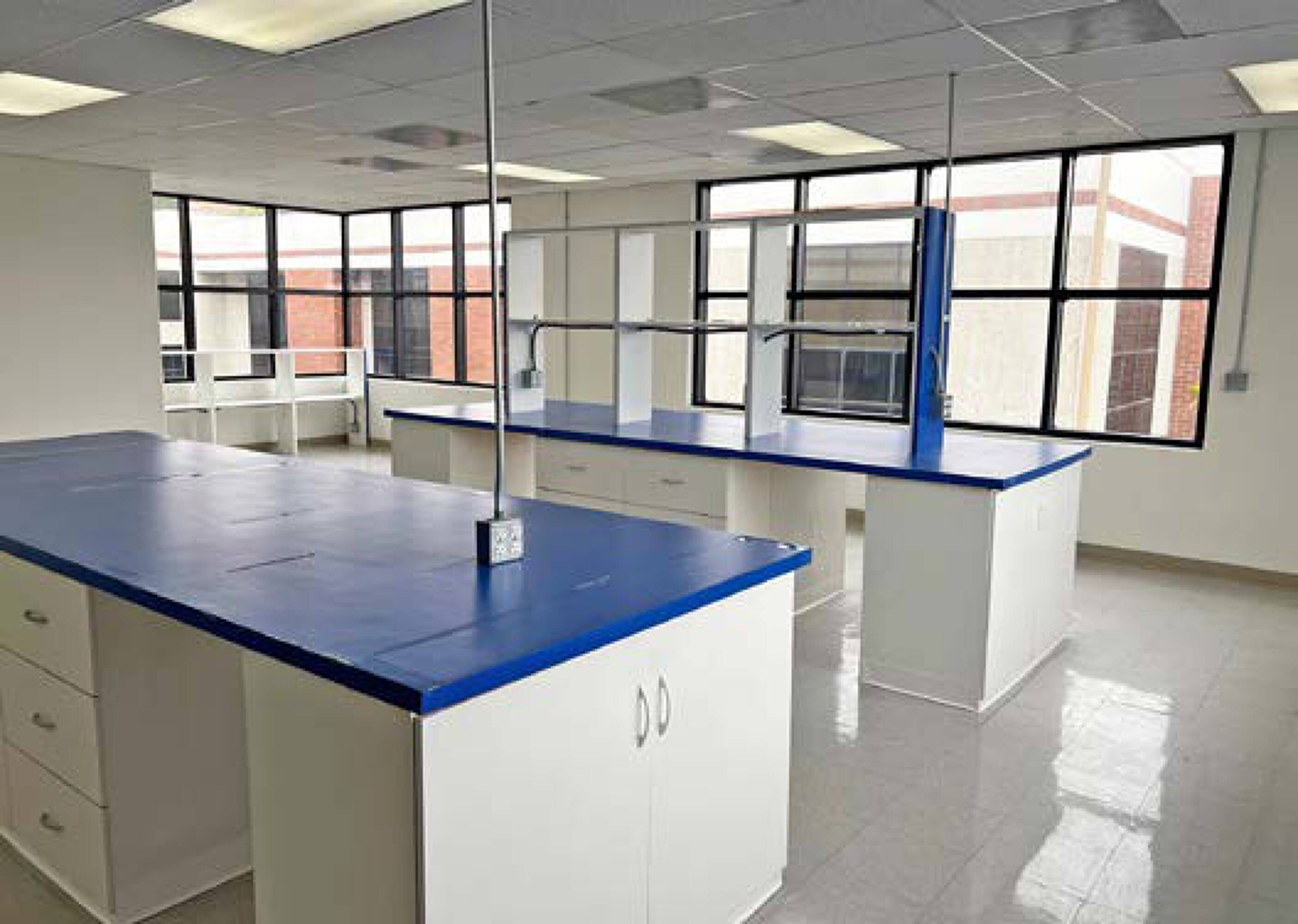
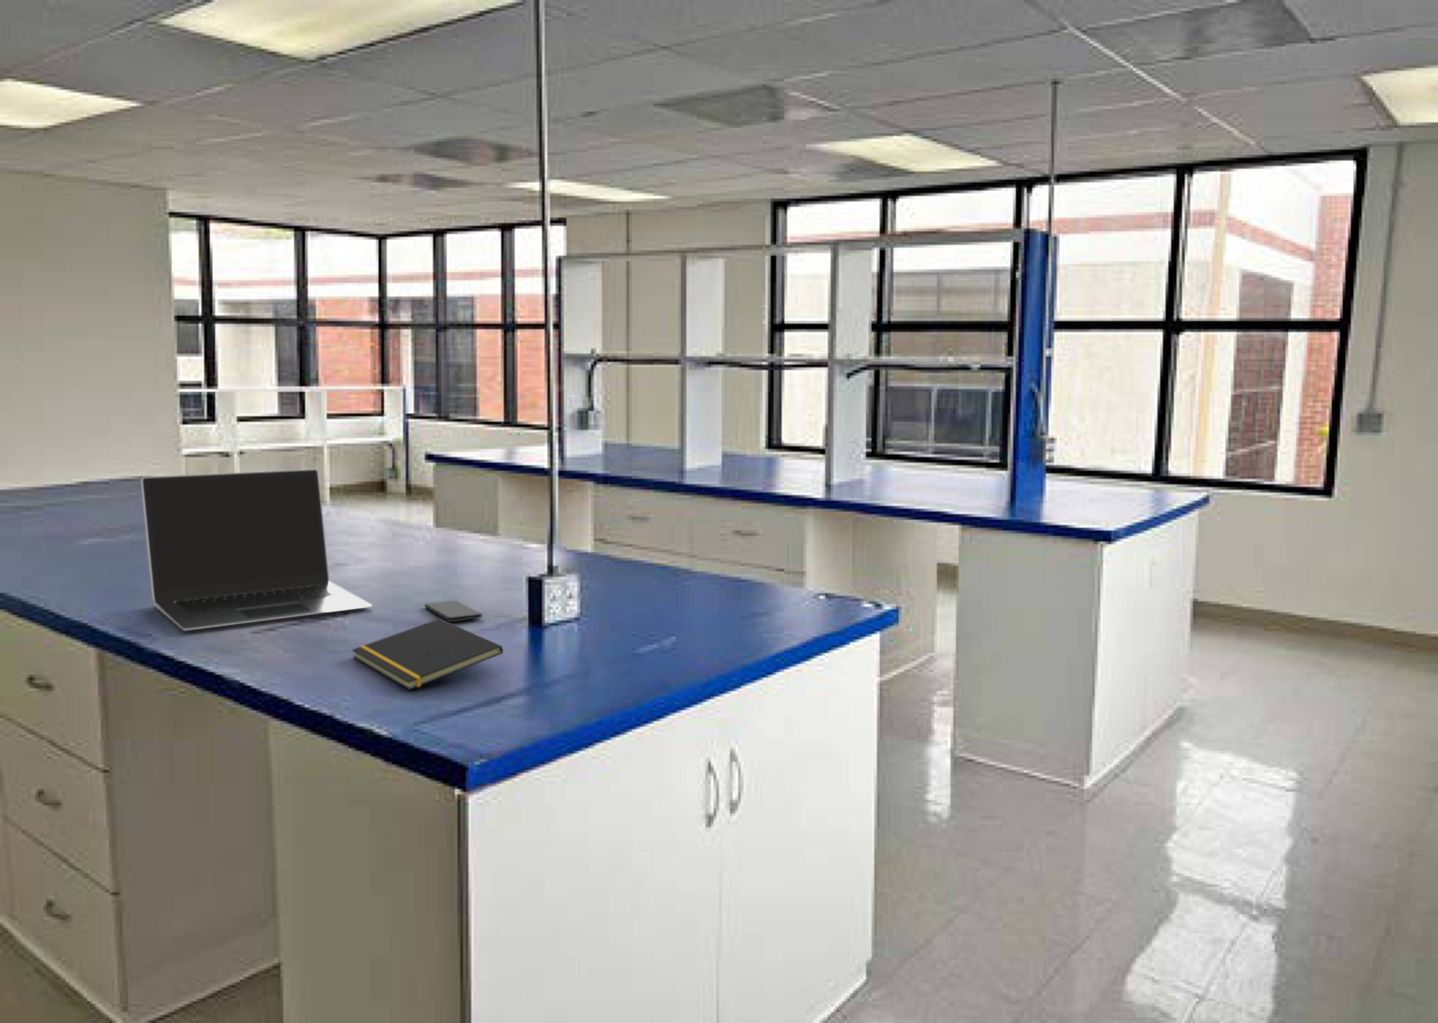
+ laptop [141,468,372,631]
+ smartphone [424,600,483,622]
+ notepad [351,618,504,691]
